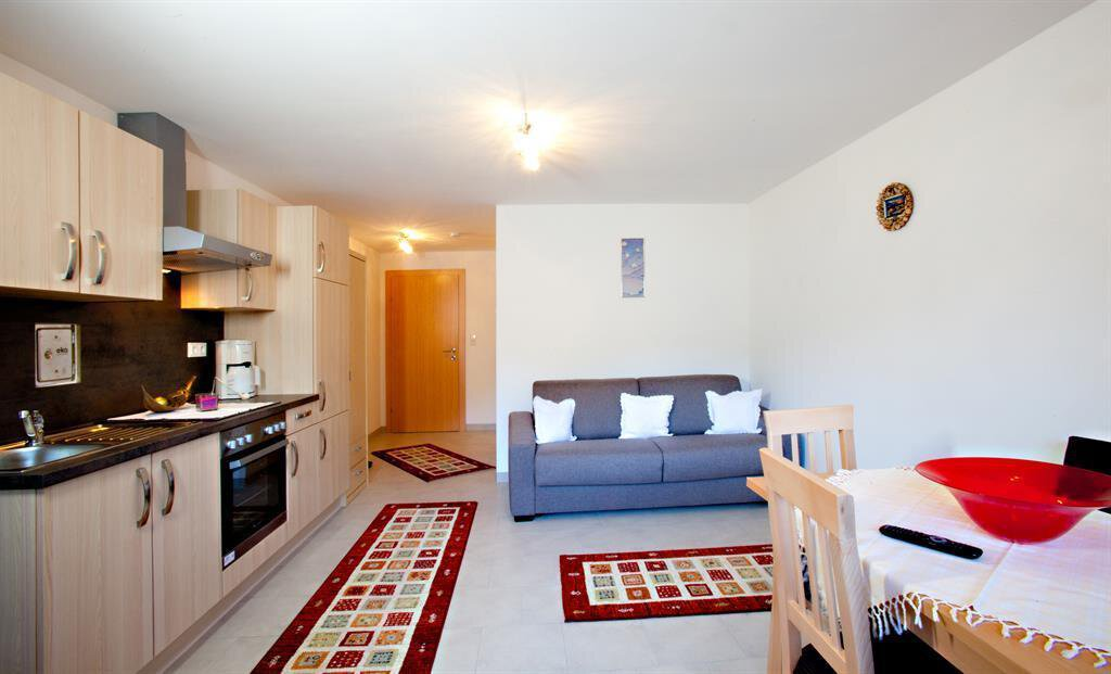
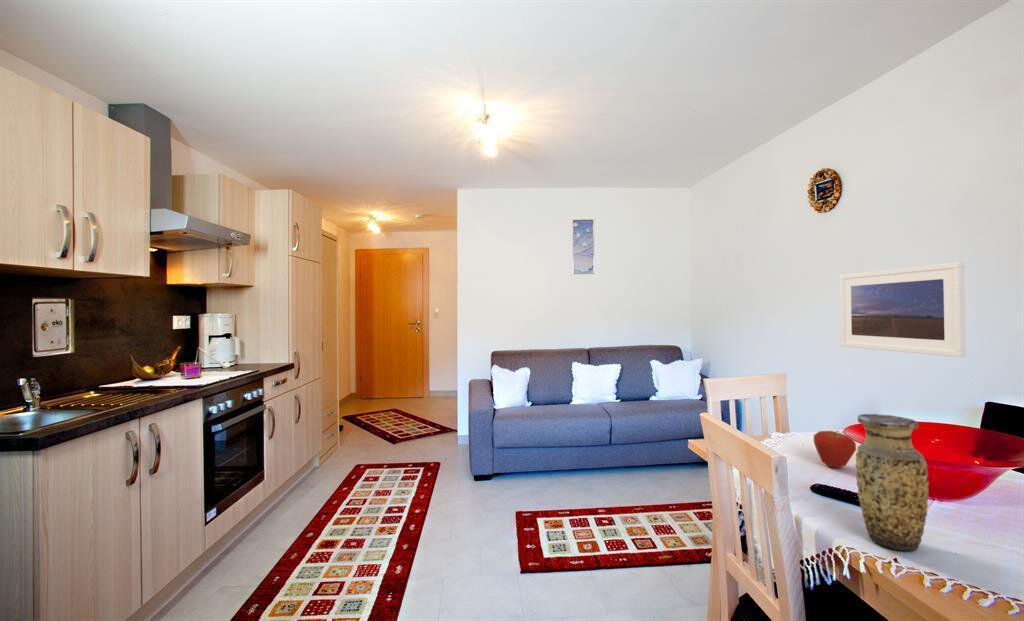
+ vase [855,413,930,552]
+ apple [813,430,857,469]
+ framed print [839,261,967,358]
